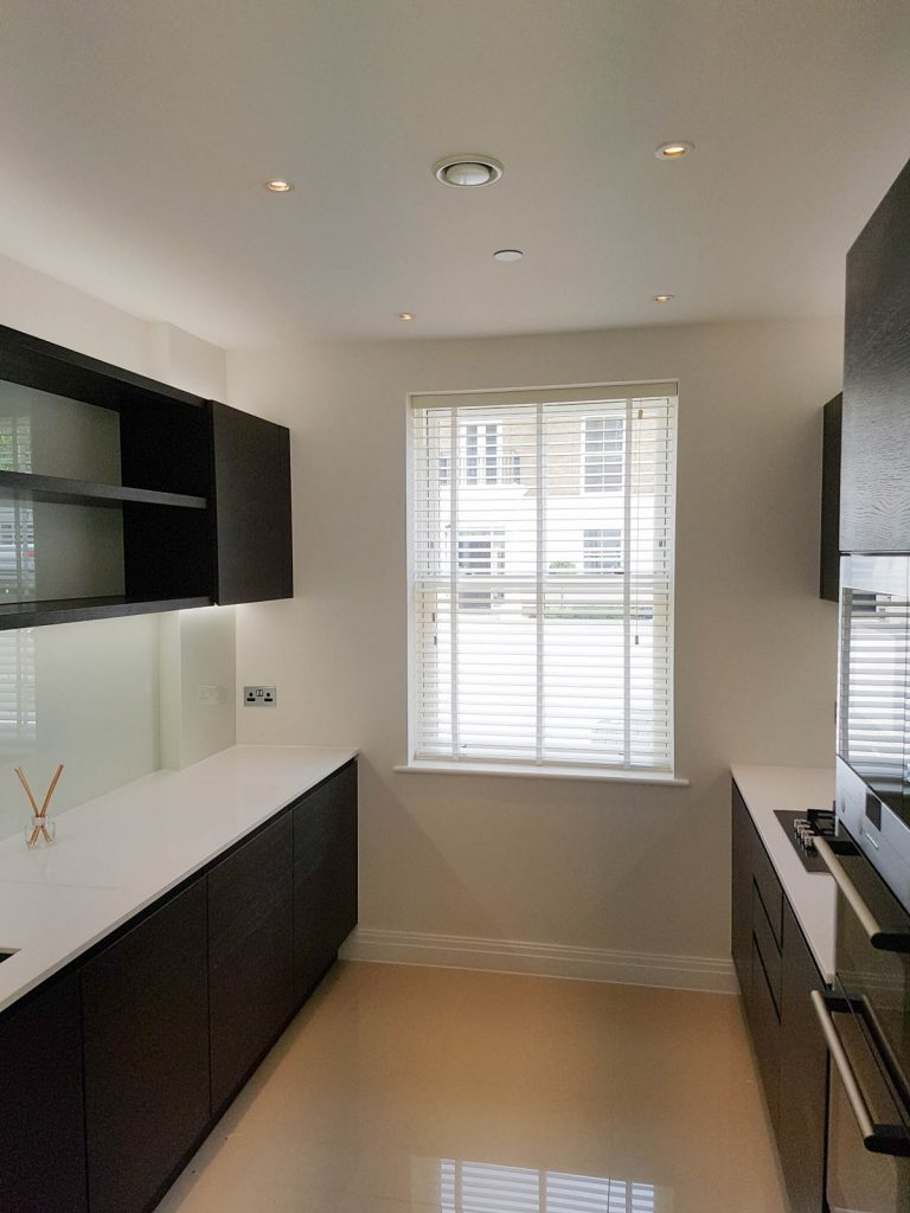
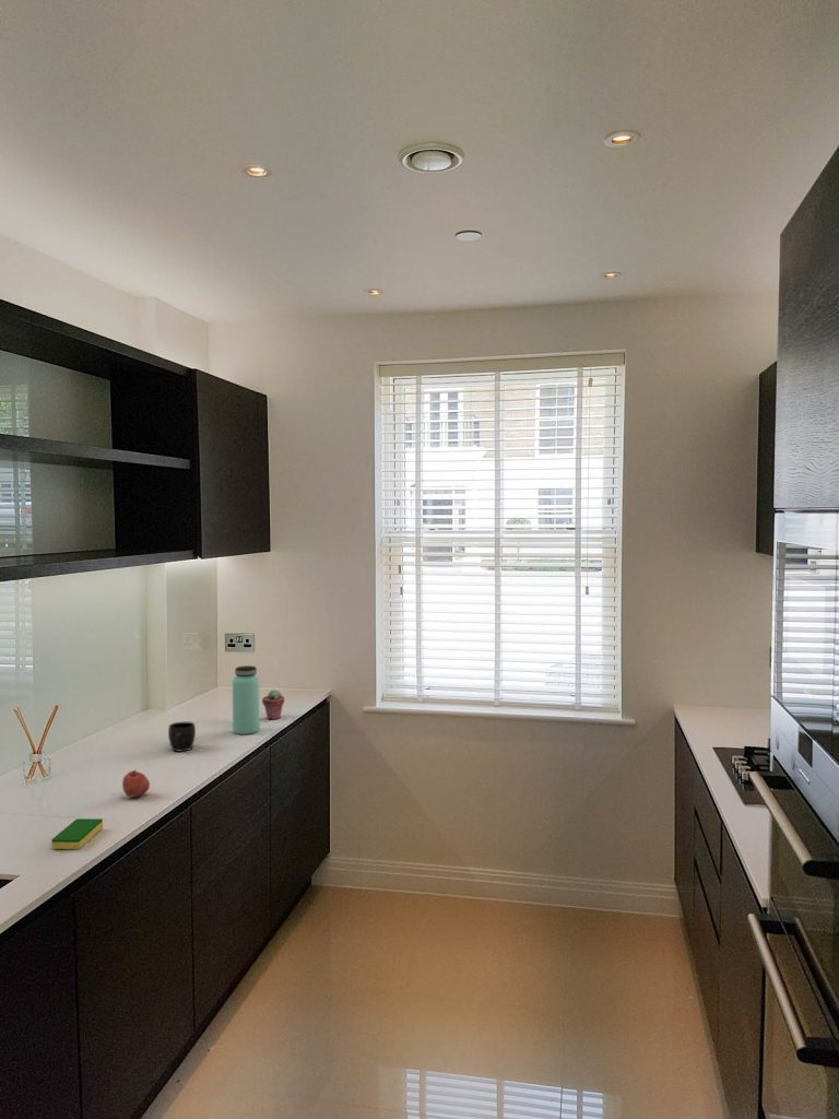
+ potted succulent [261,688,285,720]
+ apple [121,768,151,799]
+ bottle [232,664,260,735]
+ dish sponge [50,817,104,850]
+ mug [167,721,197,752]
